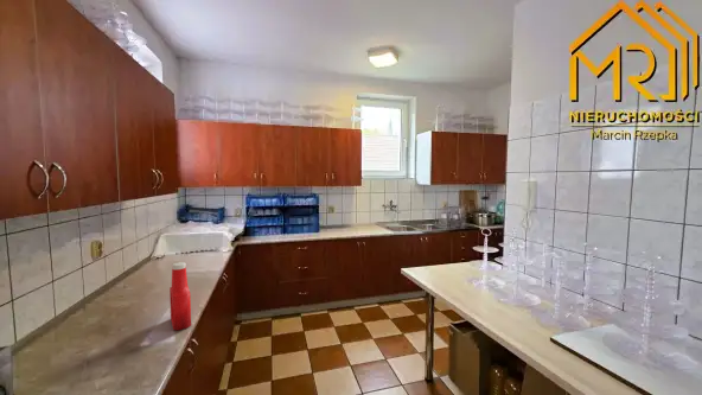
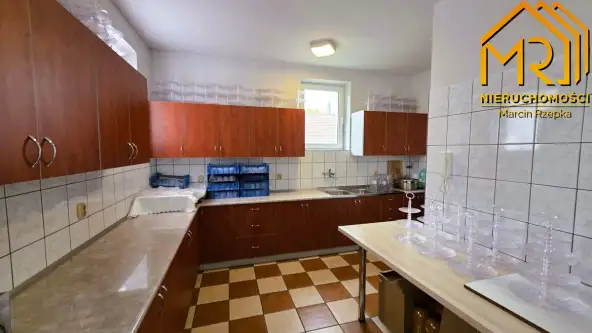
- soap bottle [168,261,192,331]
